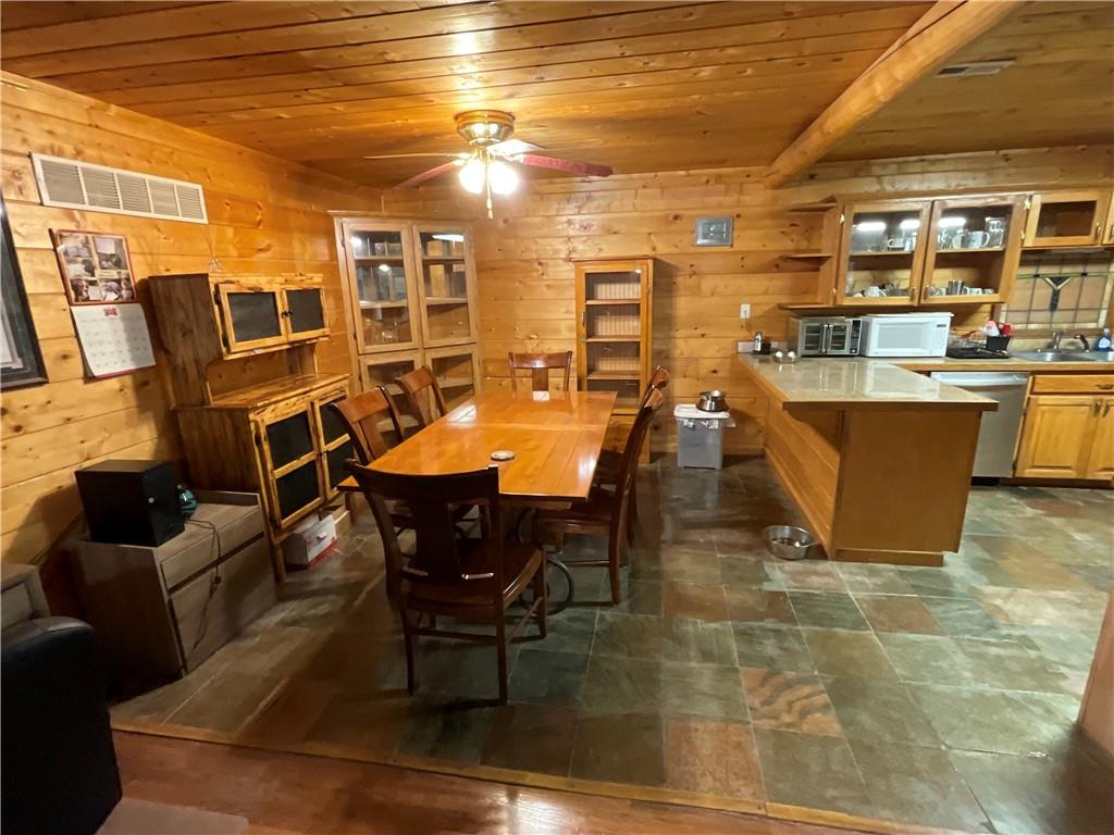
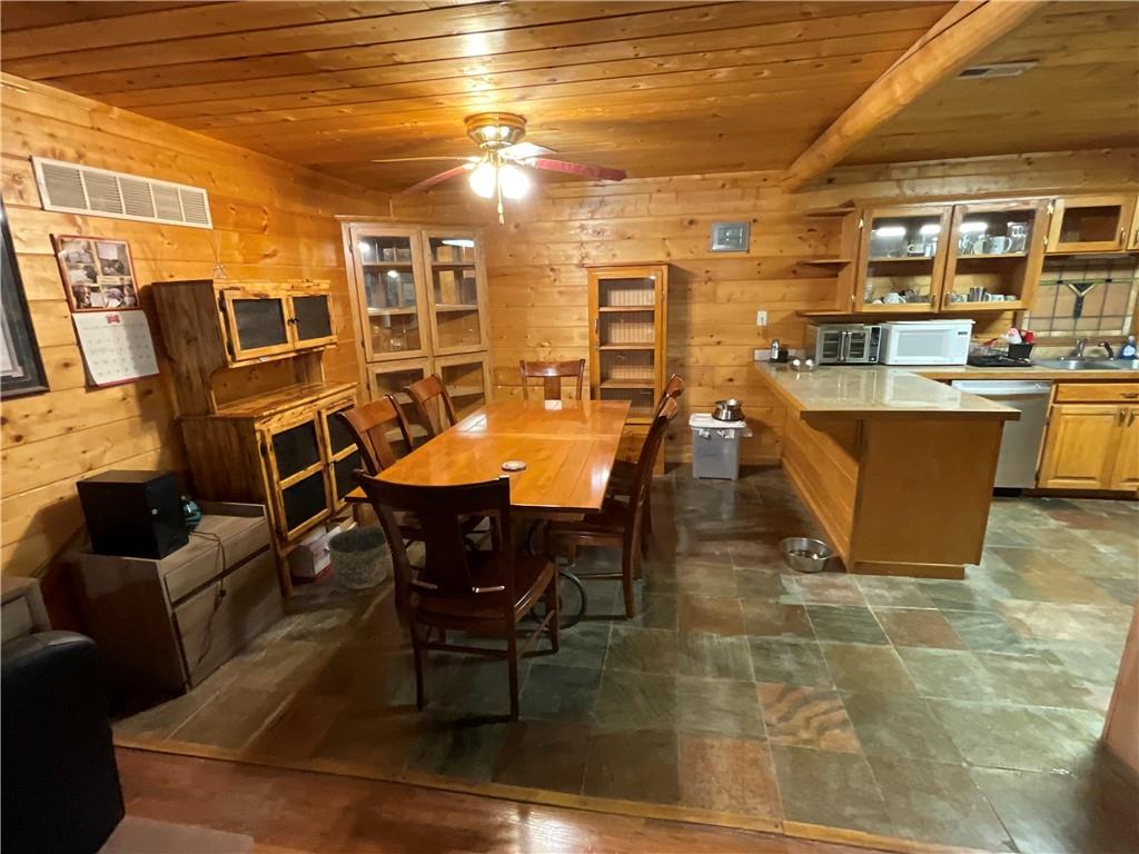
+ bucket [326,525,393,590]
